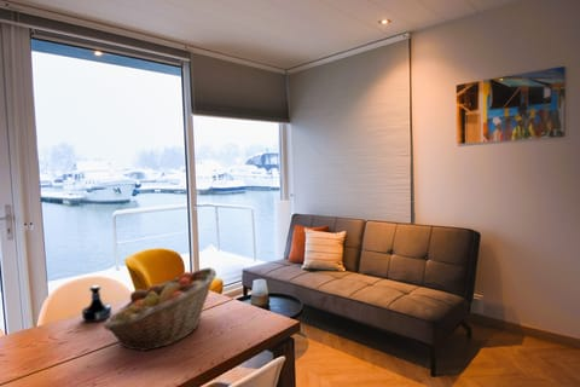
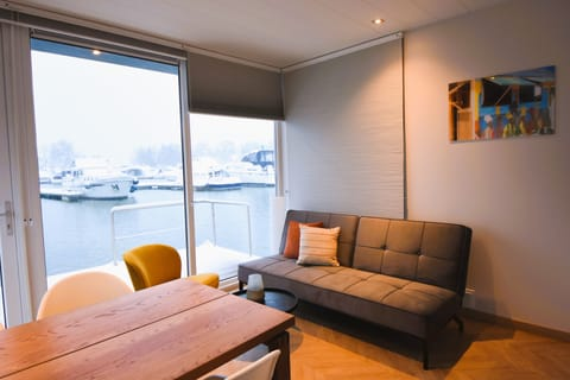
- fruit basket [102,266,218,352]
- tequila bottle [81,284,112,323]
